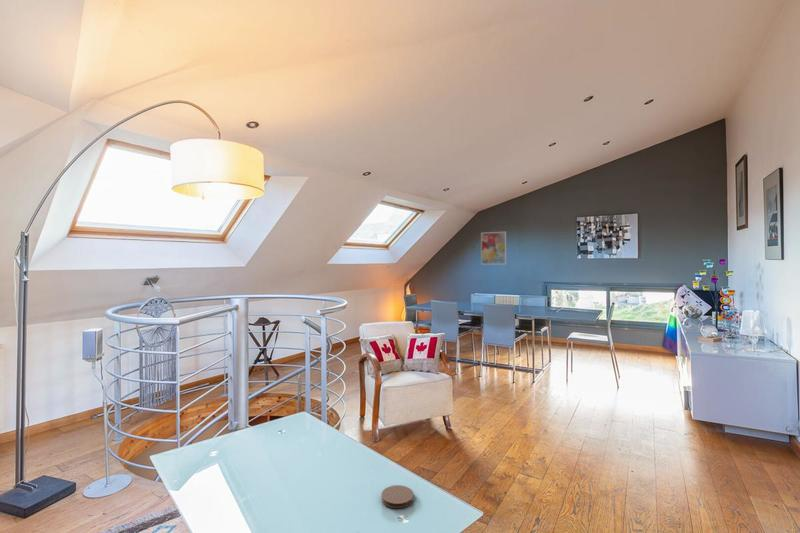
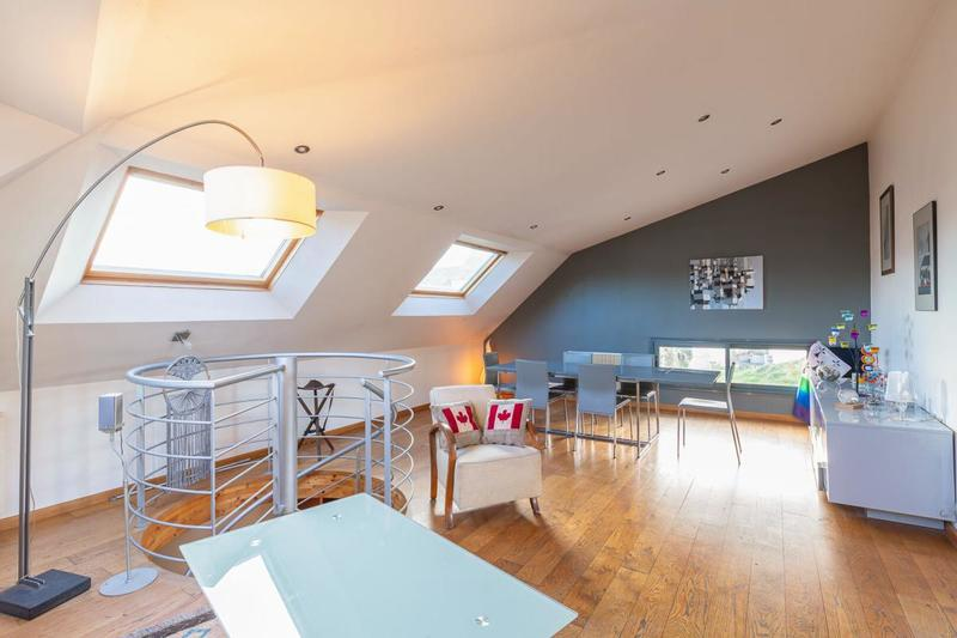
- coaster [381,484,415,509]
- wall art [480,231,507,266]
